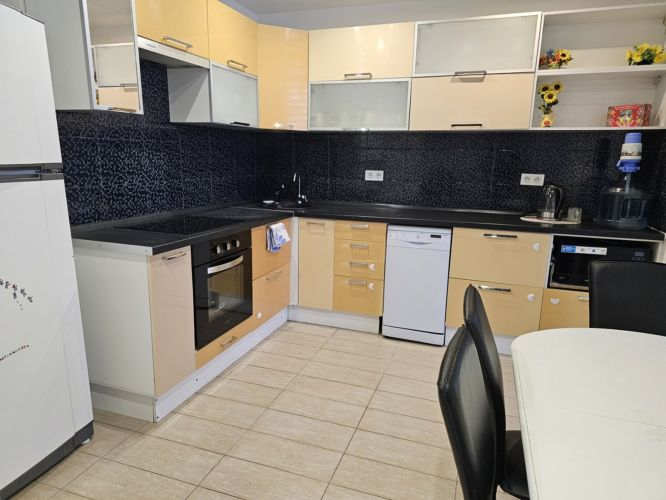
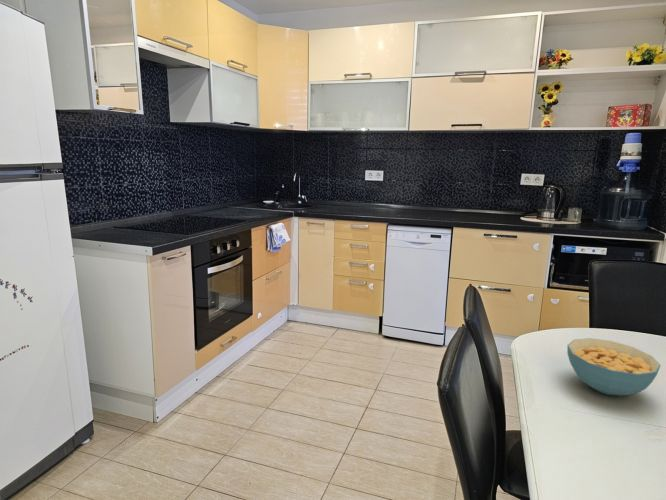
+ cereal bowl [566,337,662,396]
